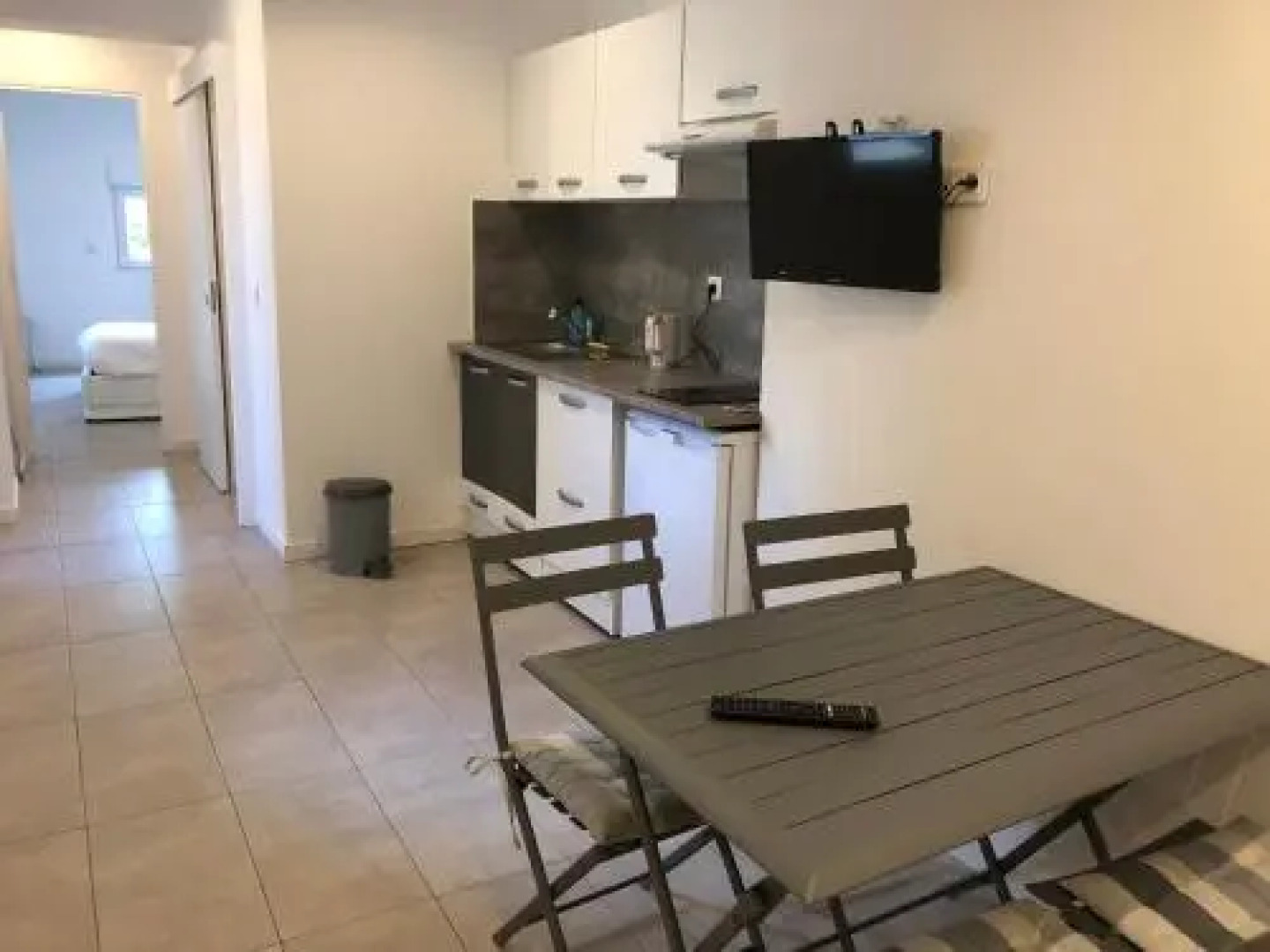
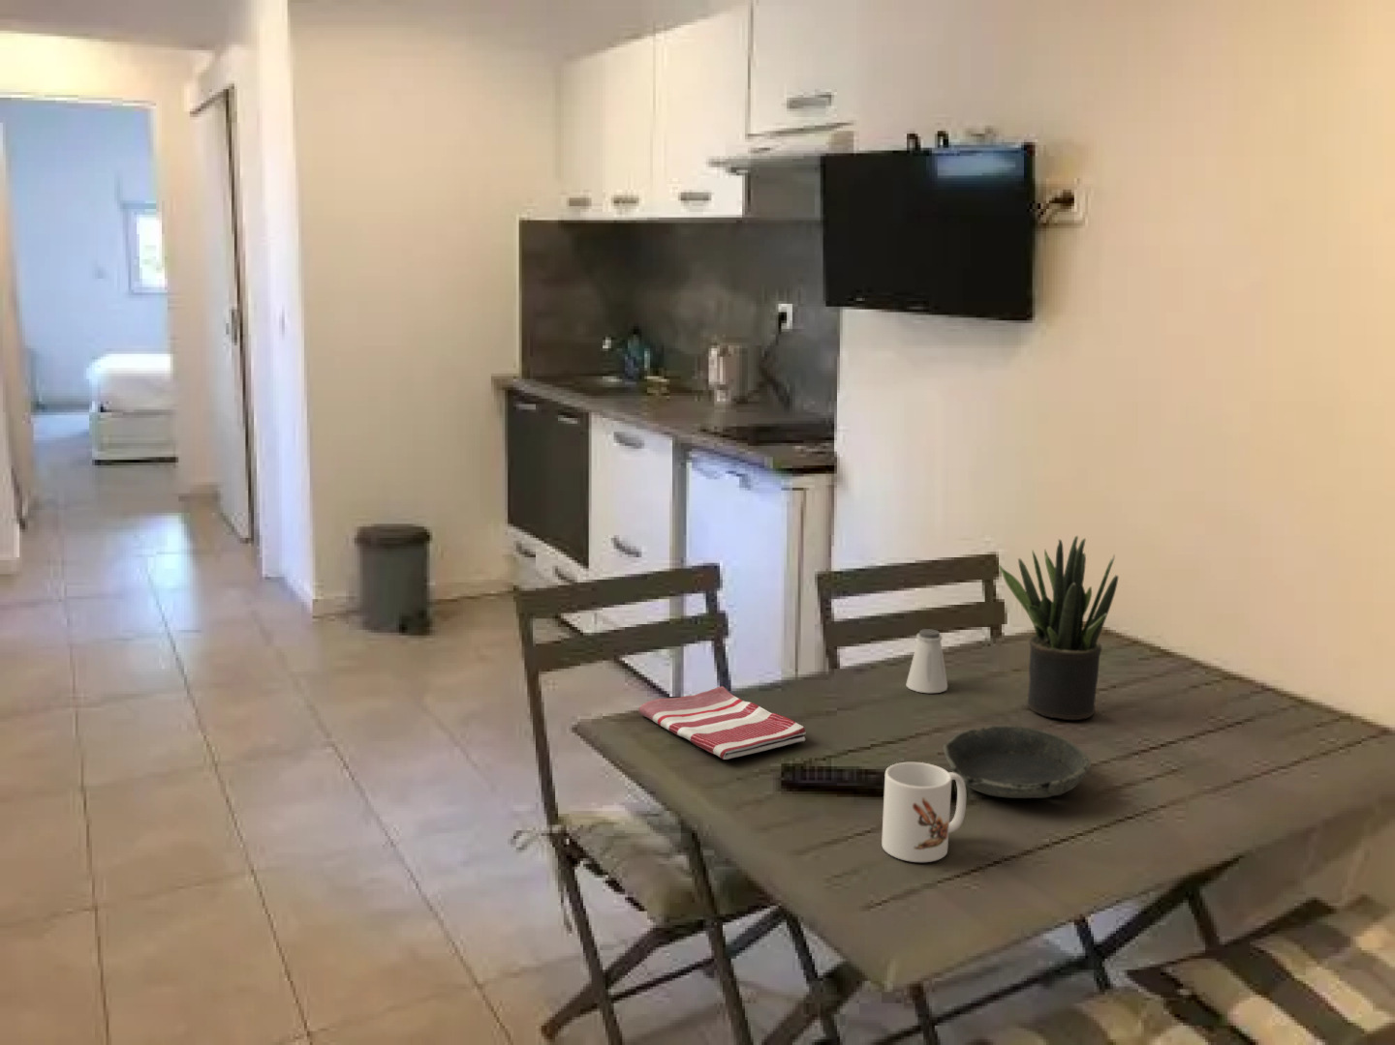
+ bowl [942,724,1092,799]
+ saltshaker [905,628,948,694]
+ mug [881,762,967,863]
+ dish towel [637,685,807,761]
+ potted plant [997,535,1119,721]
